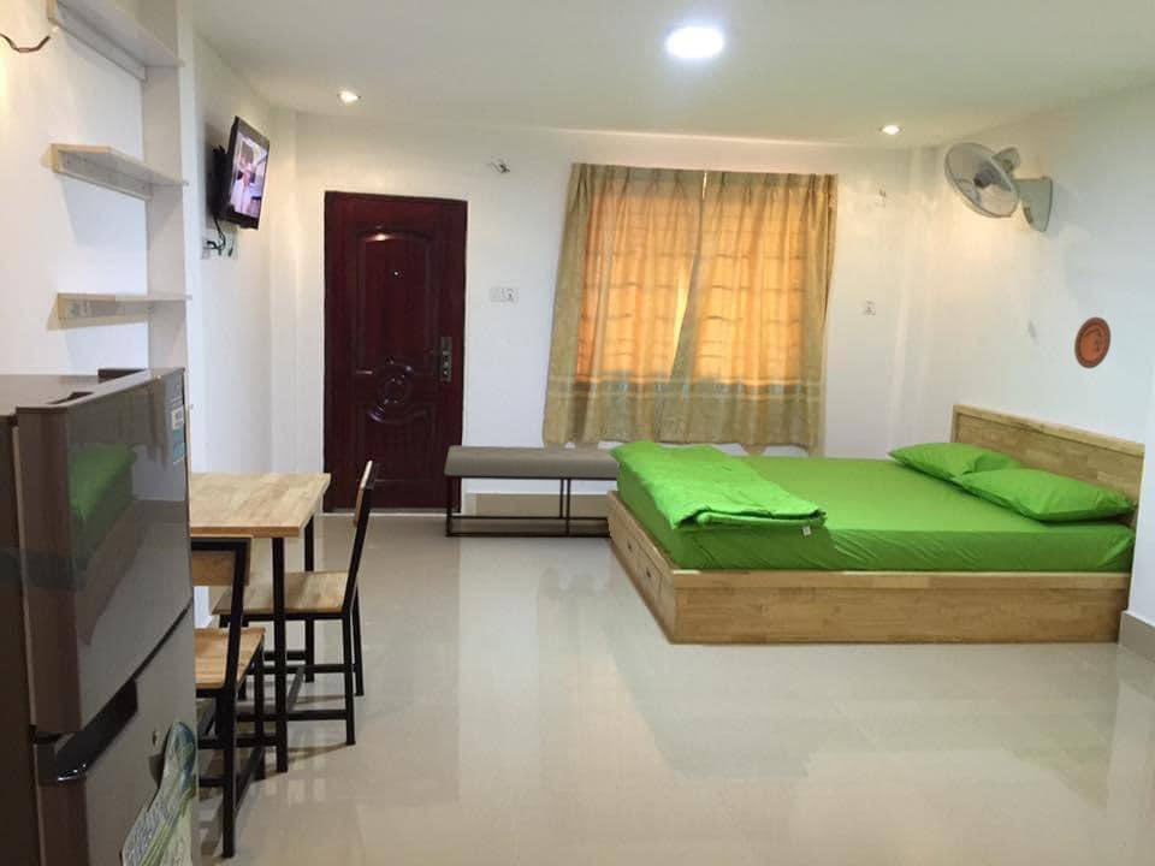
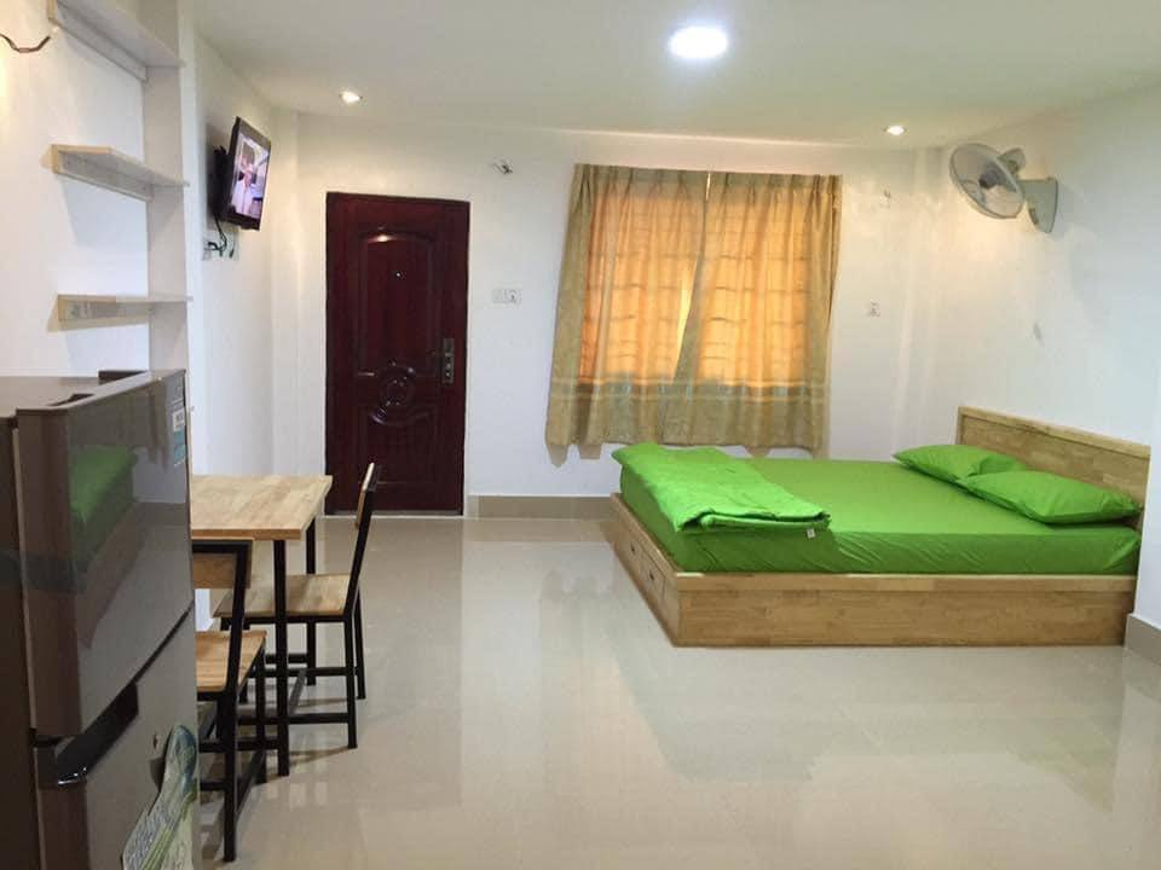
- bench [443,445,620,538]
- decorative plate [1073,316,1112,369]
